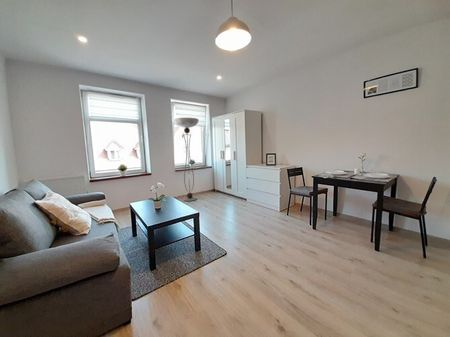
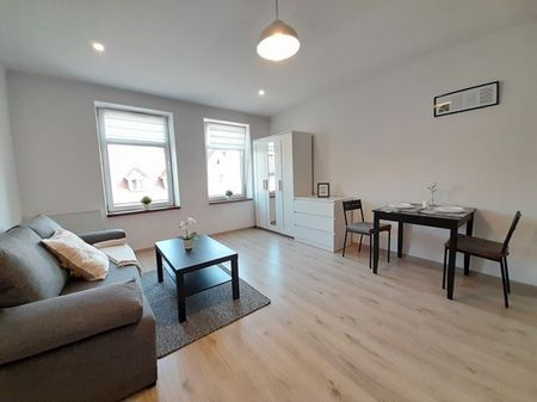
- floor lamp [173,117,200,202]
